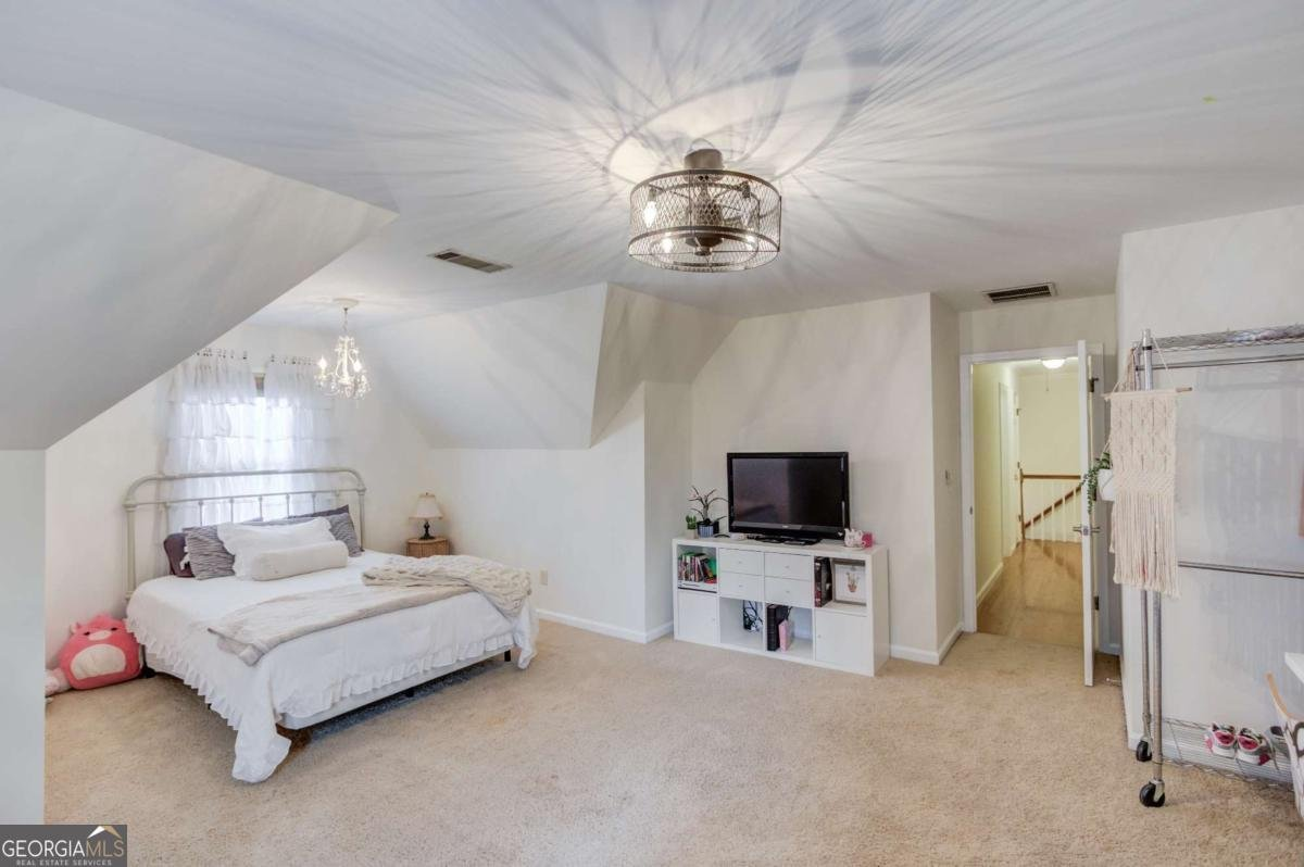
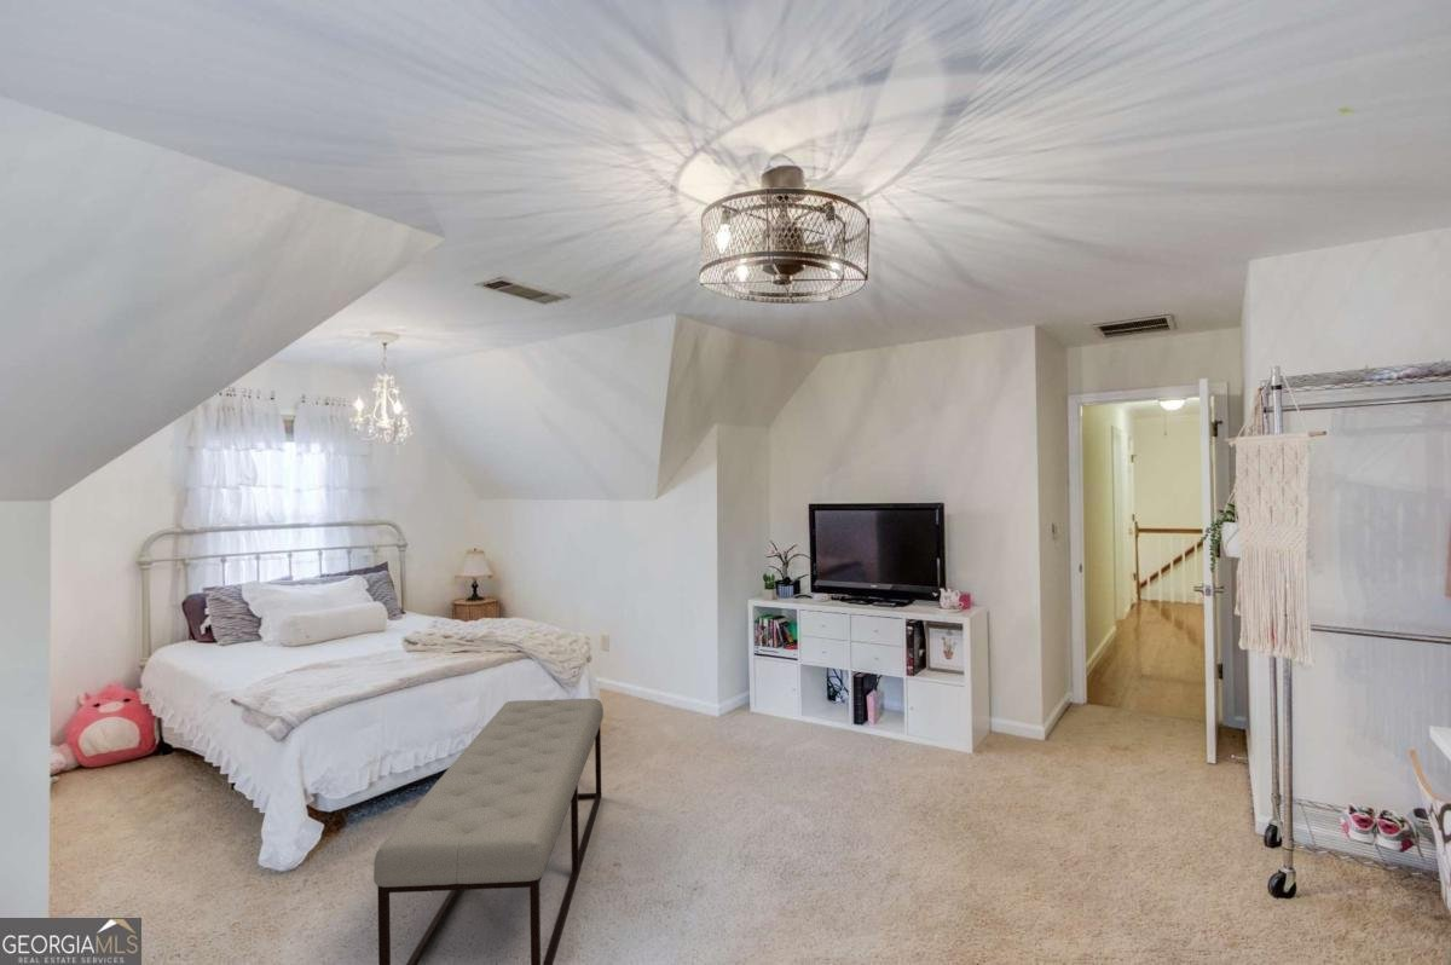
+ bench [372,698,605,965]
